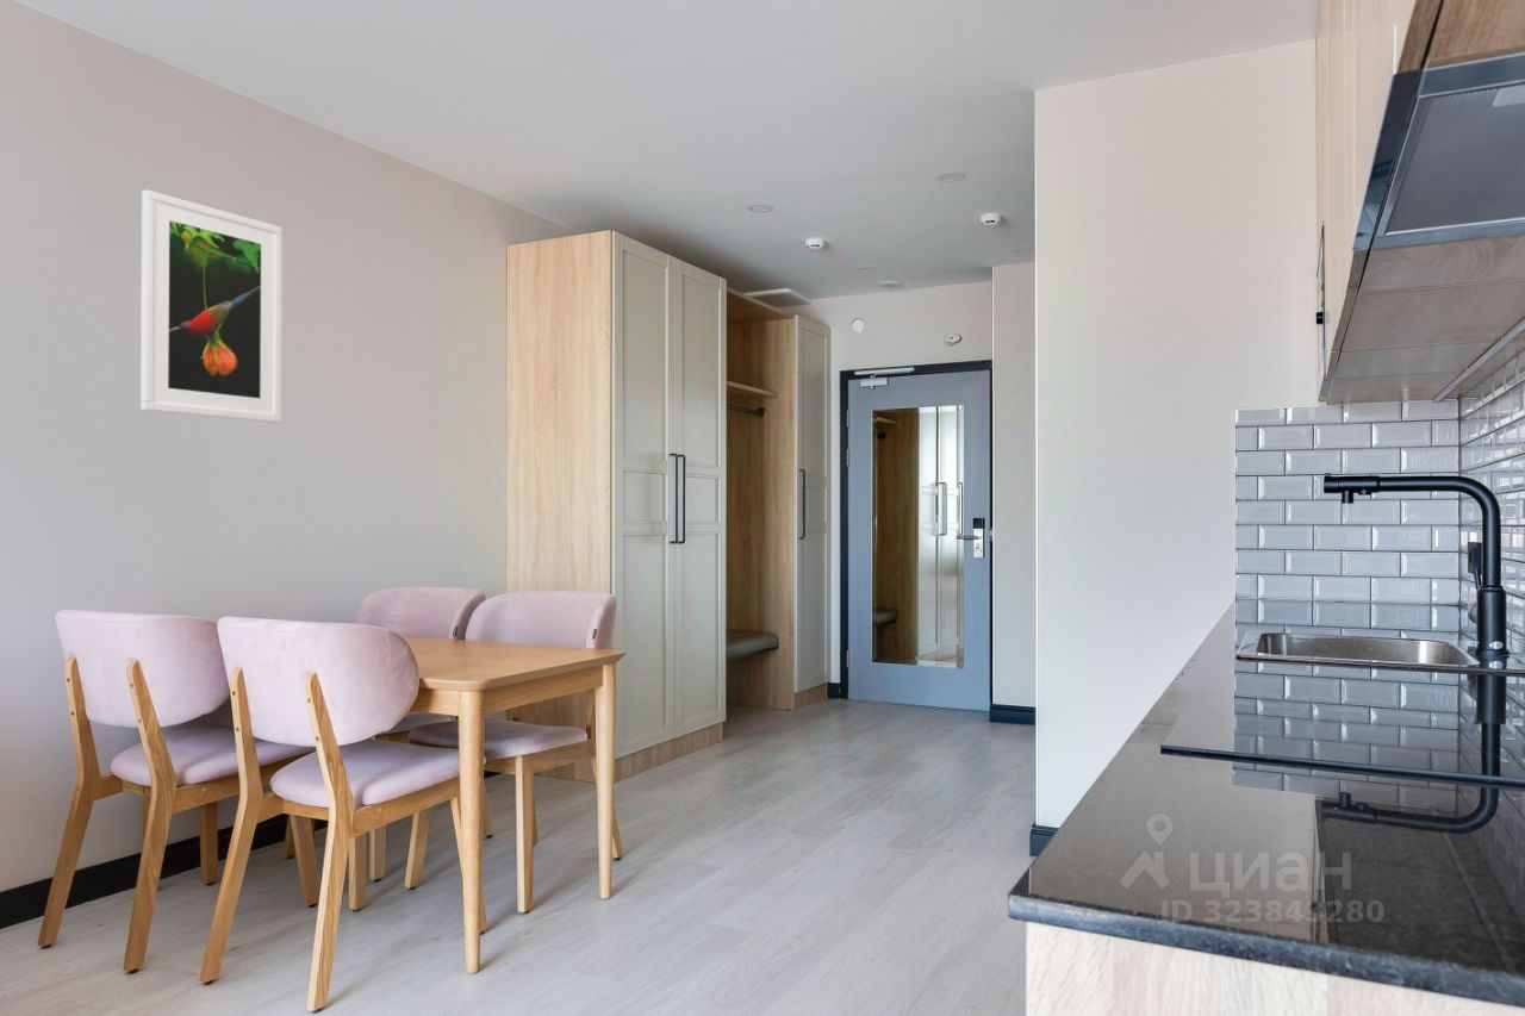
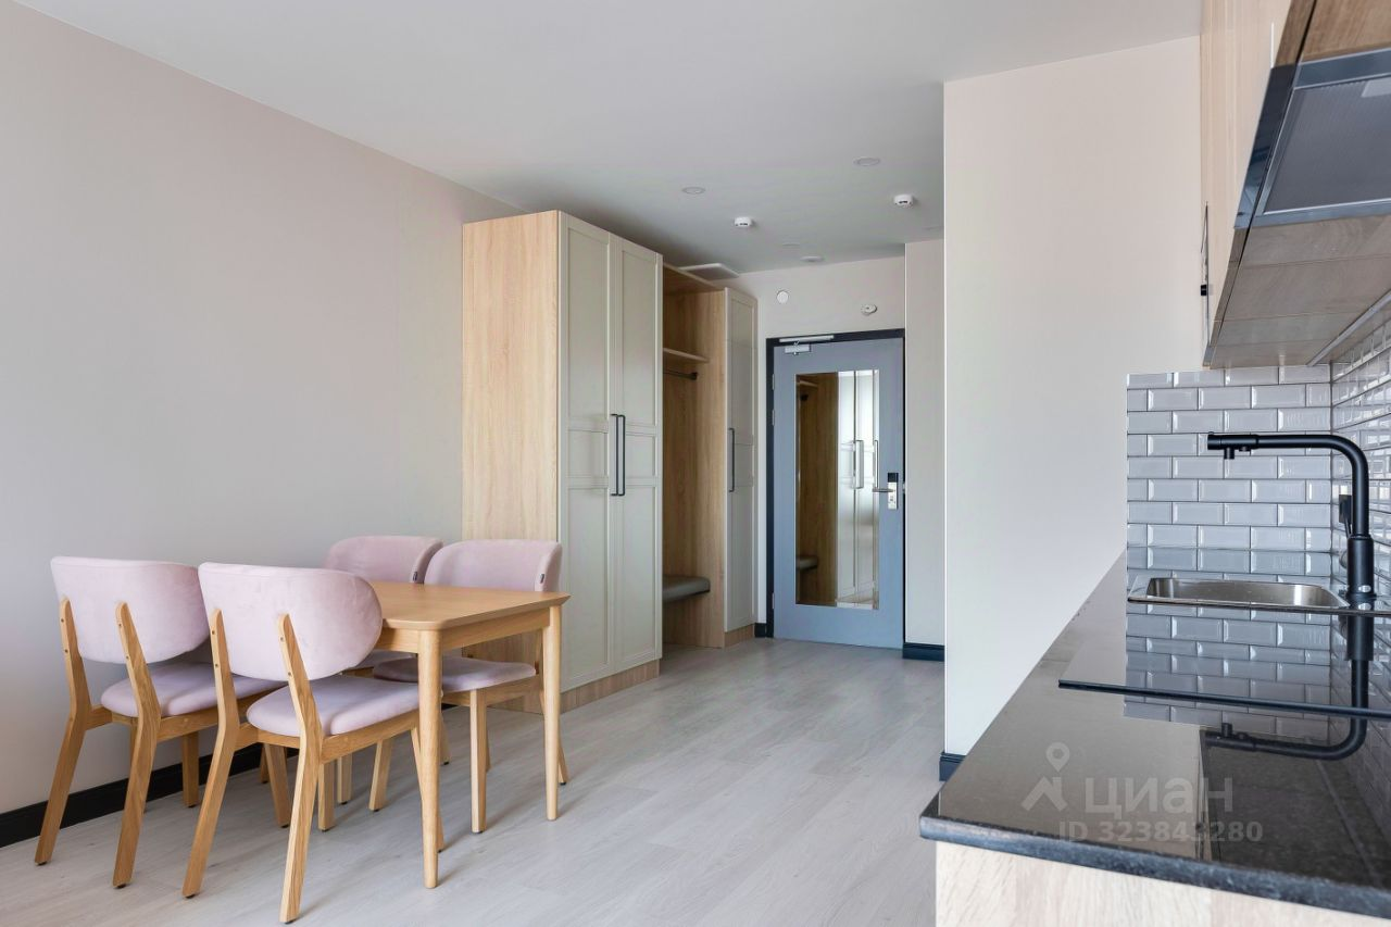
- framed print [139,188,284,424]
